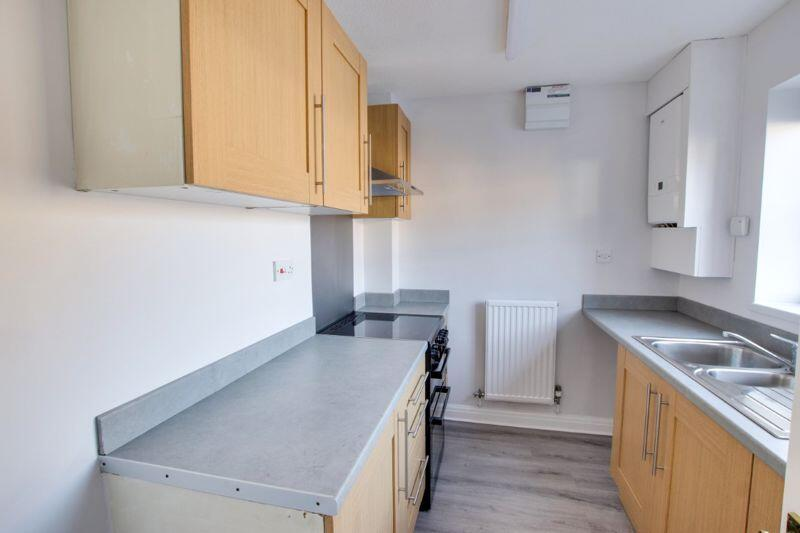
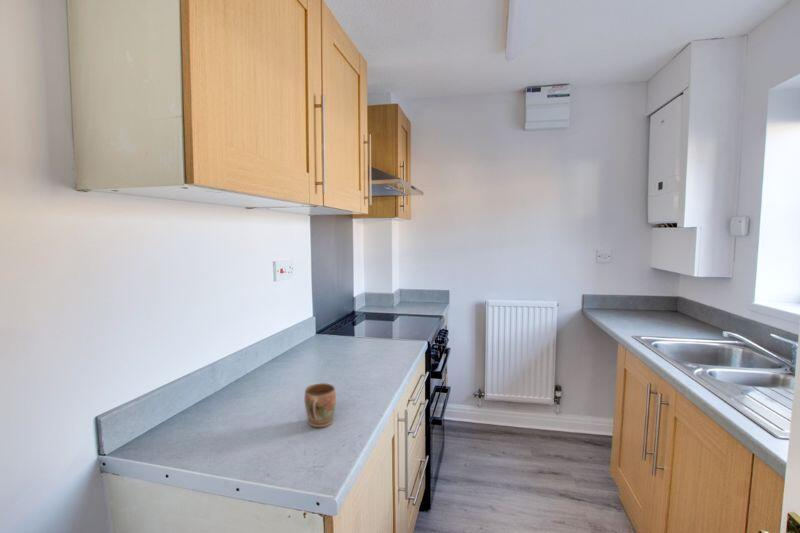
+ mug [304,382,337,428]
